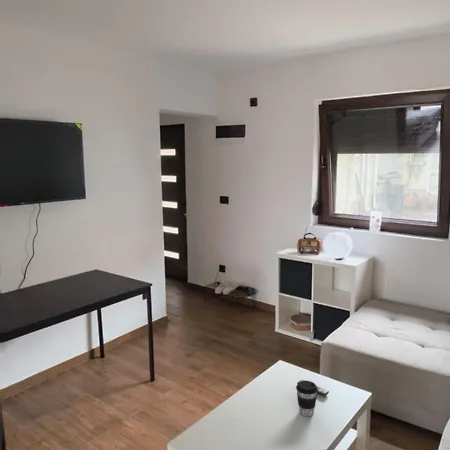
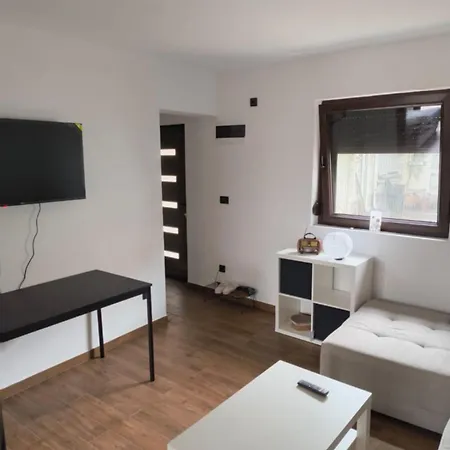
- coffee cup [295,380,319,417]
